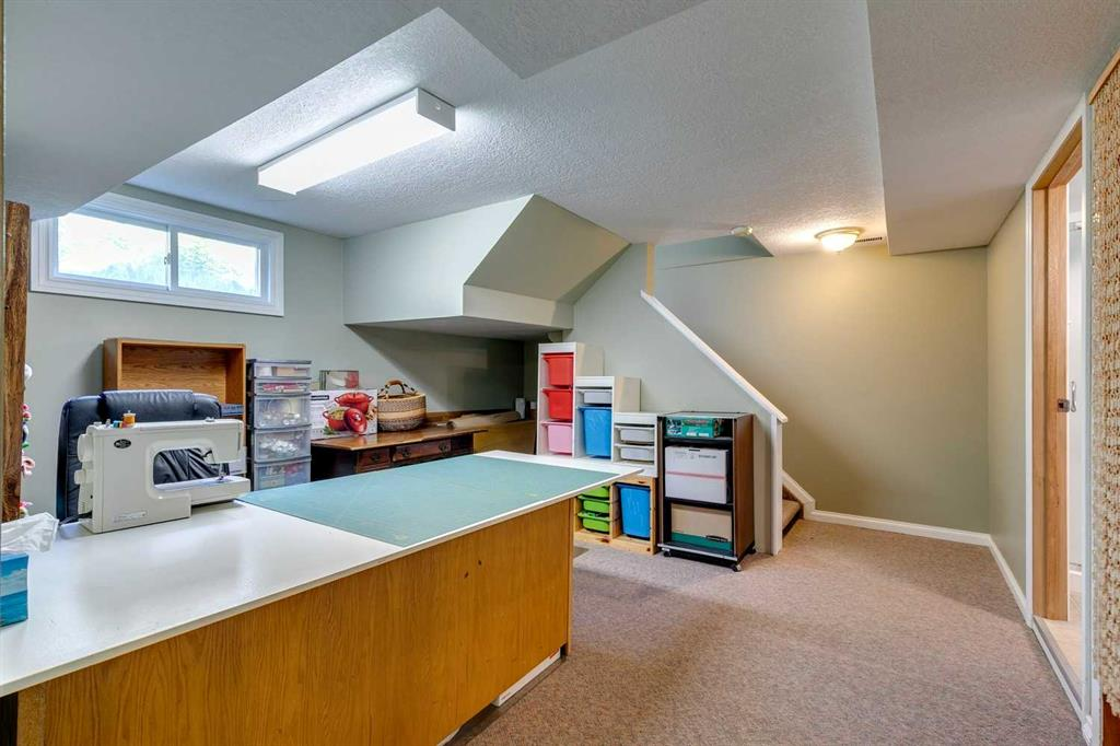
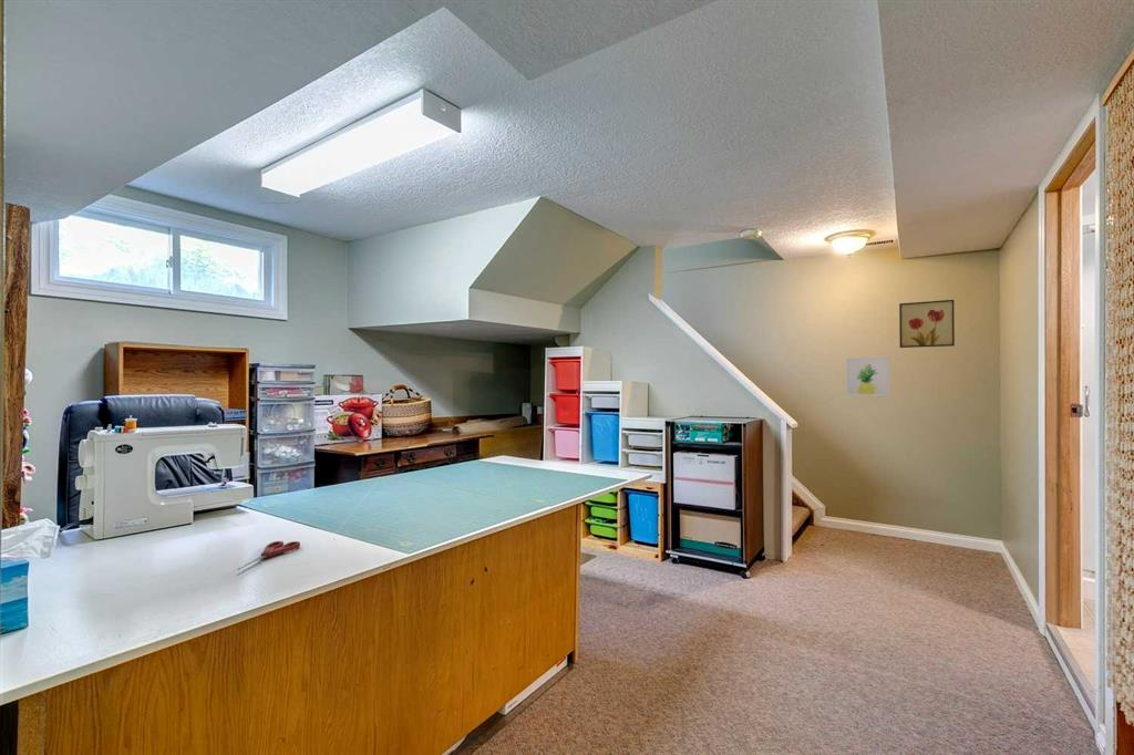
+ wall art [845,356,890,396]
+ scissors [237,540,301,571]
+ wall art [898,299,956,349]
